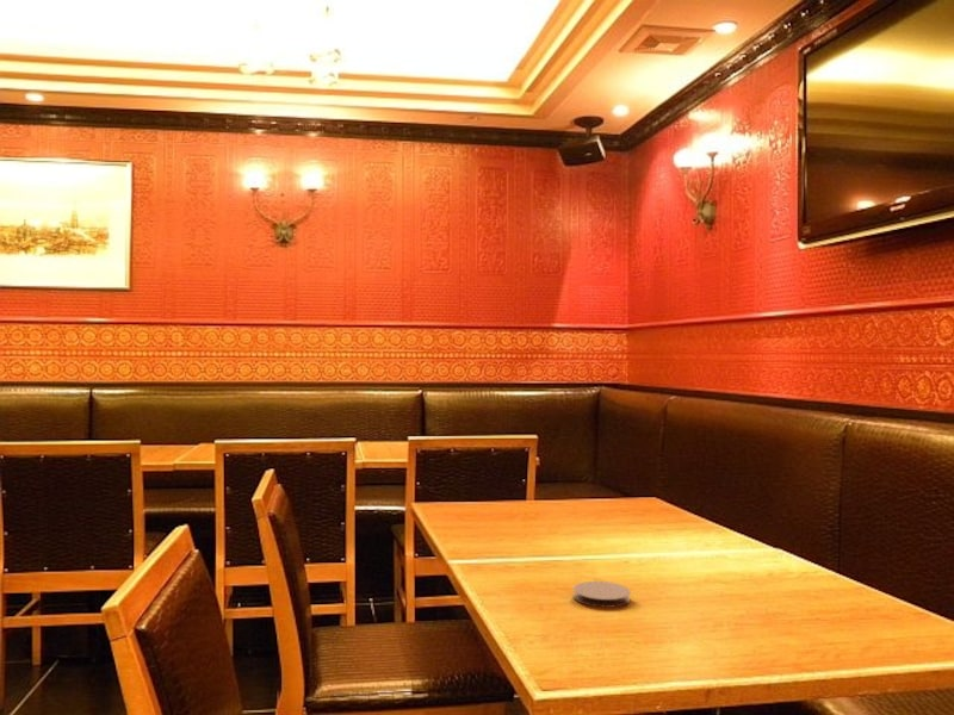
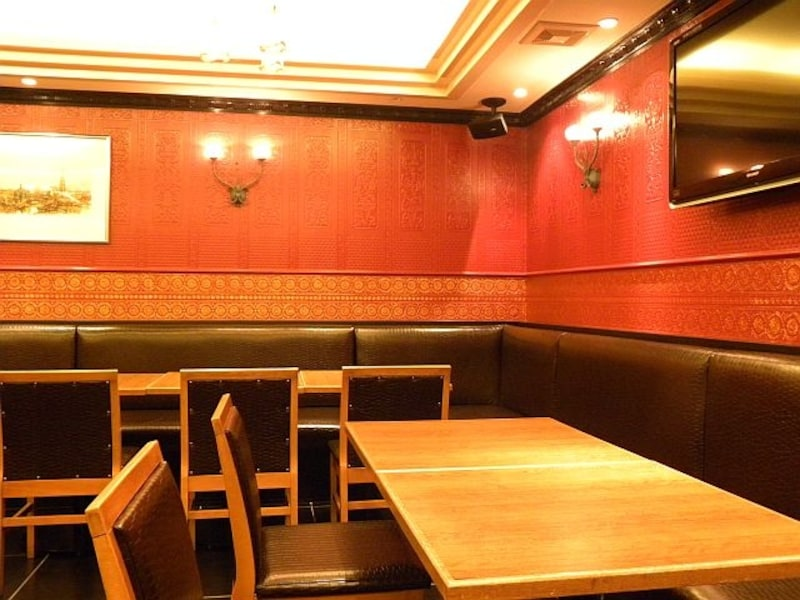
- coaster [572,580,632,609]
